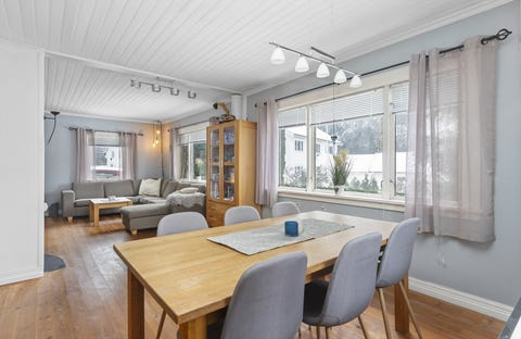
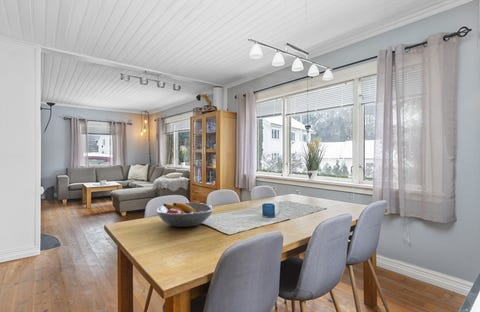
+ fruit bowl [155,202,215,228]
